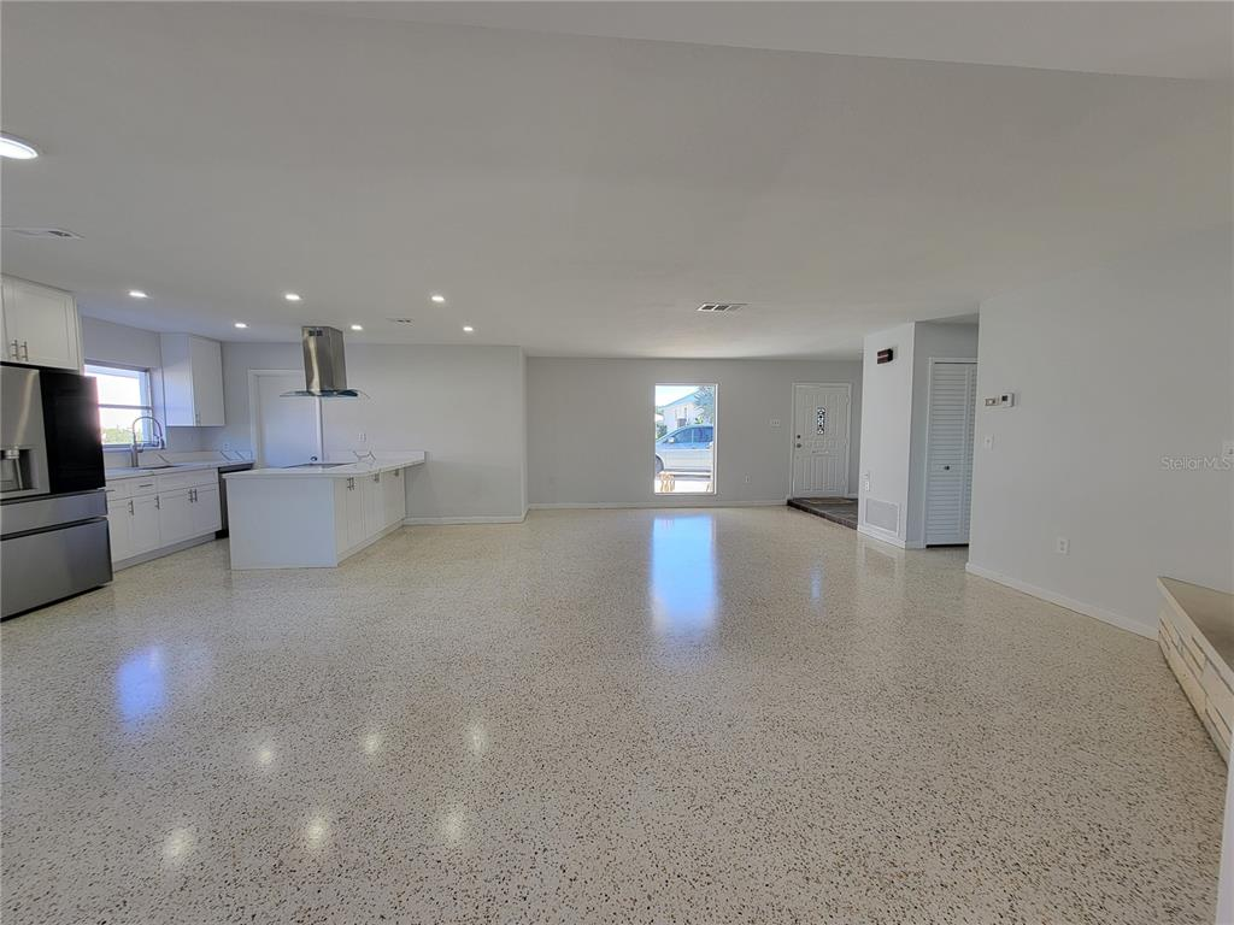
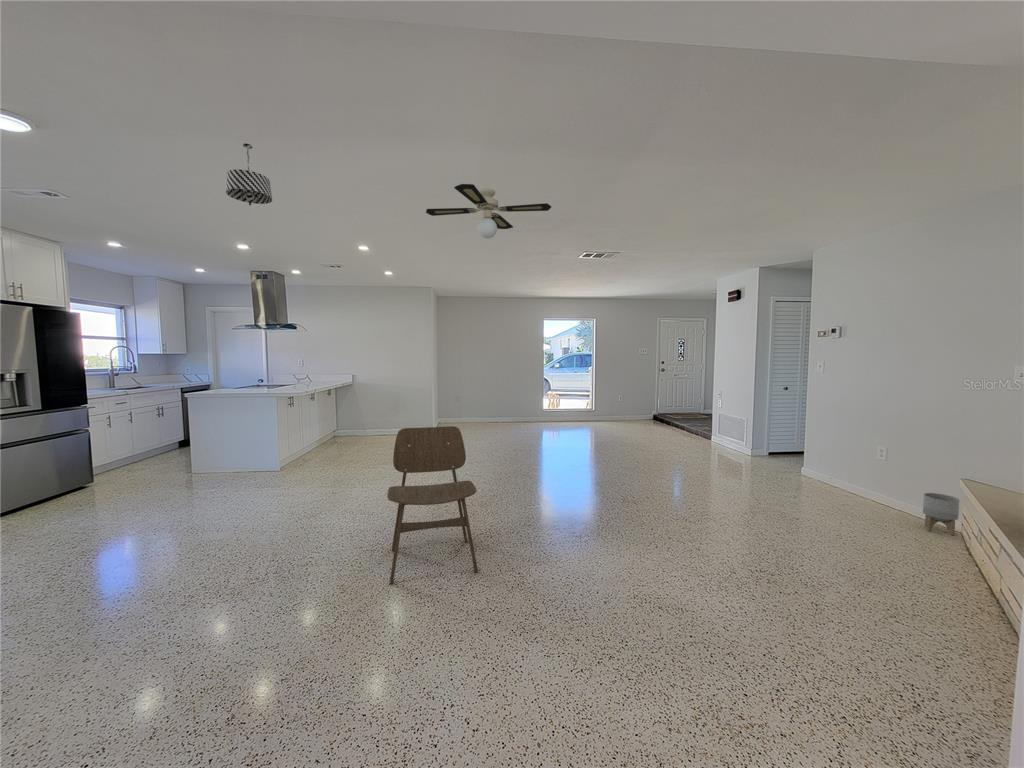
+ ceiling fan [425,183,552,240]
+ pendant light [225,142,273,206]
+ planter [922,492,960,537]
+ dining chair [386,425,479,585]
